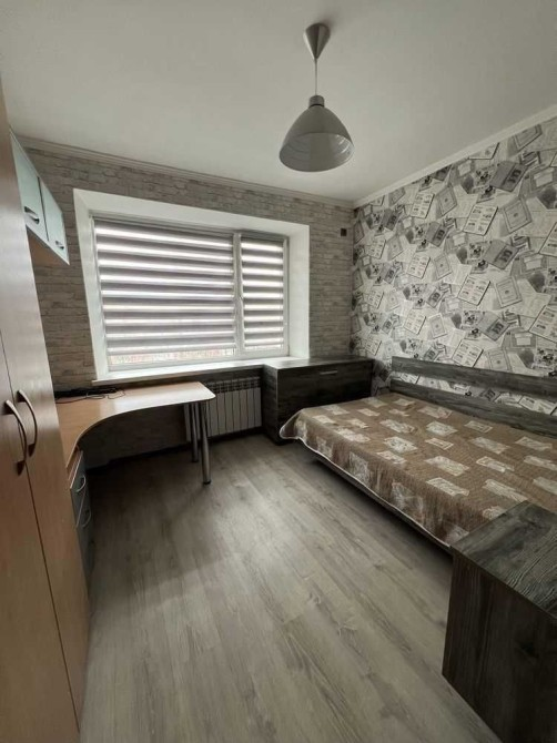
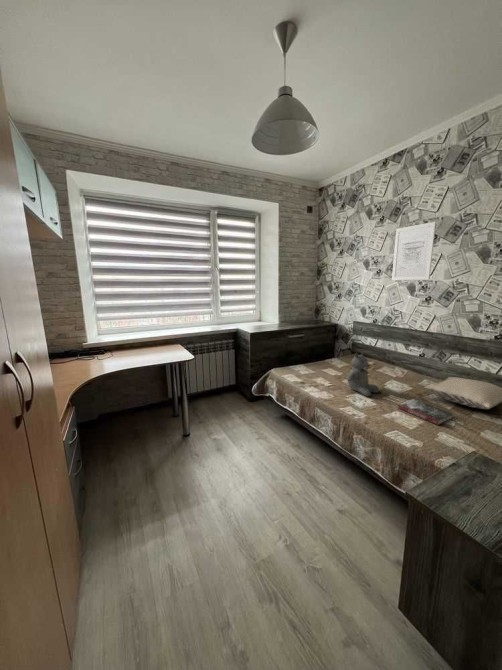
+ teddy bear [346,350,381,397]
+ pillow [423,376,502,410]
+ book [397,398,454,426]
+ wall art [391,221,437,281]
